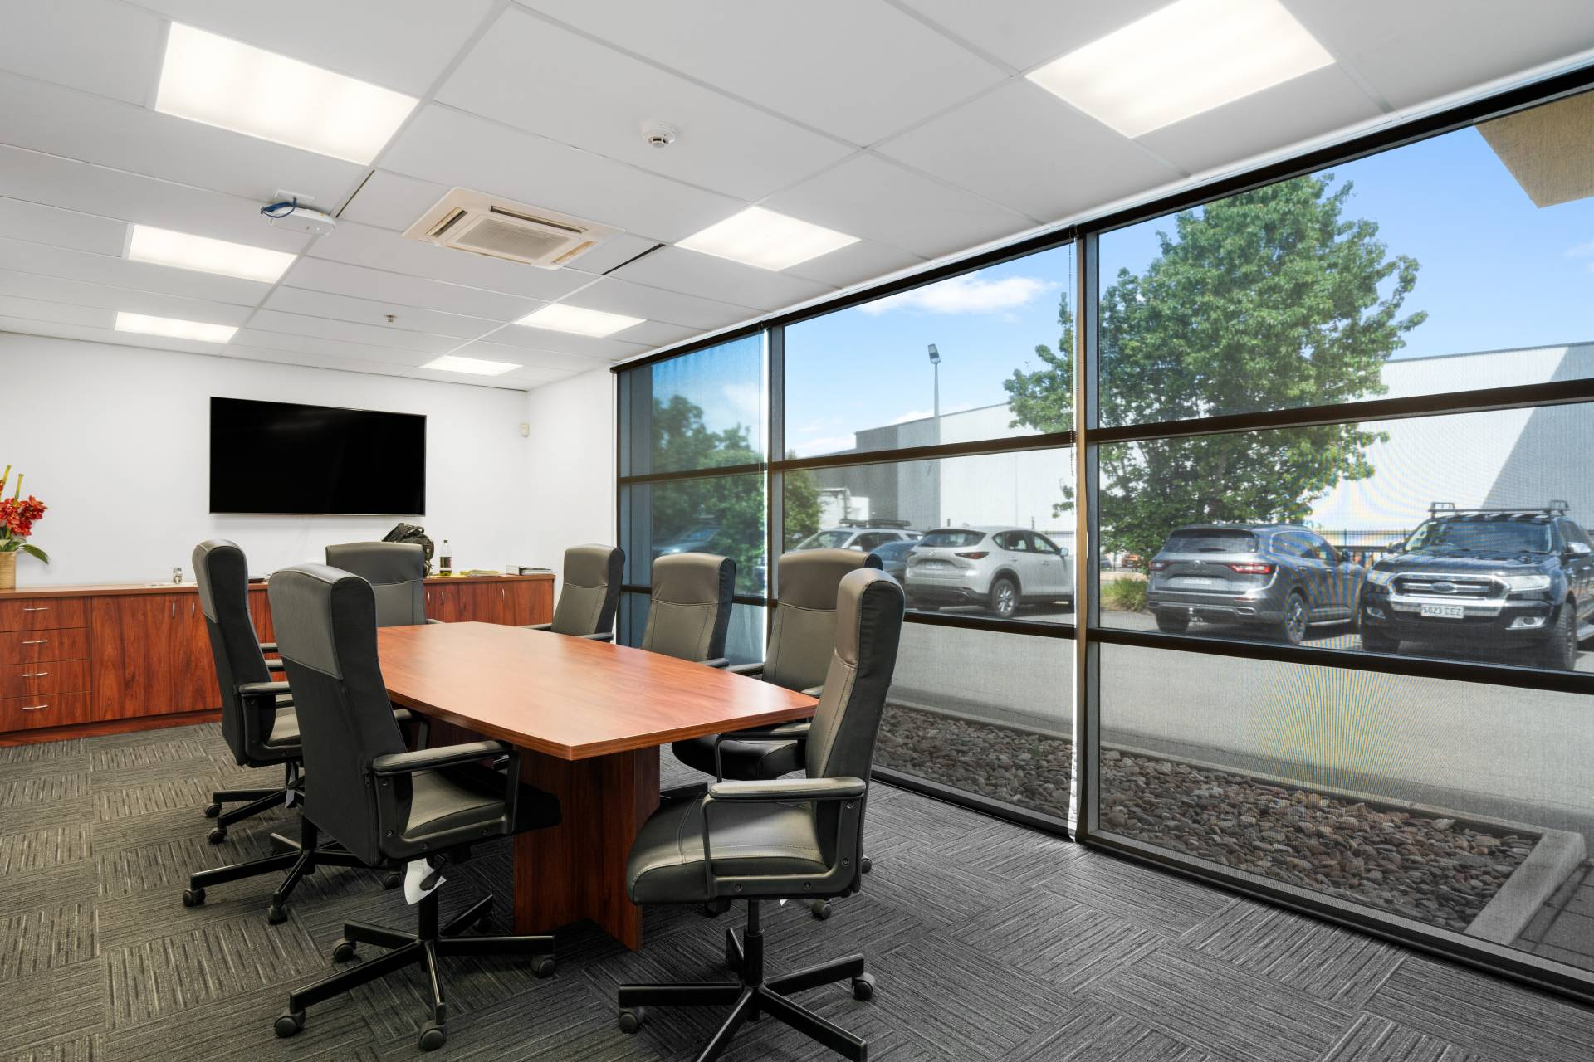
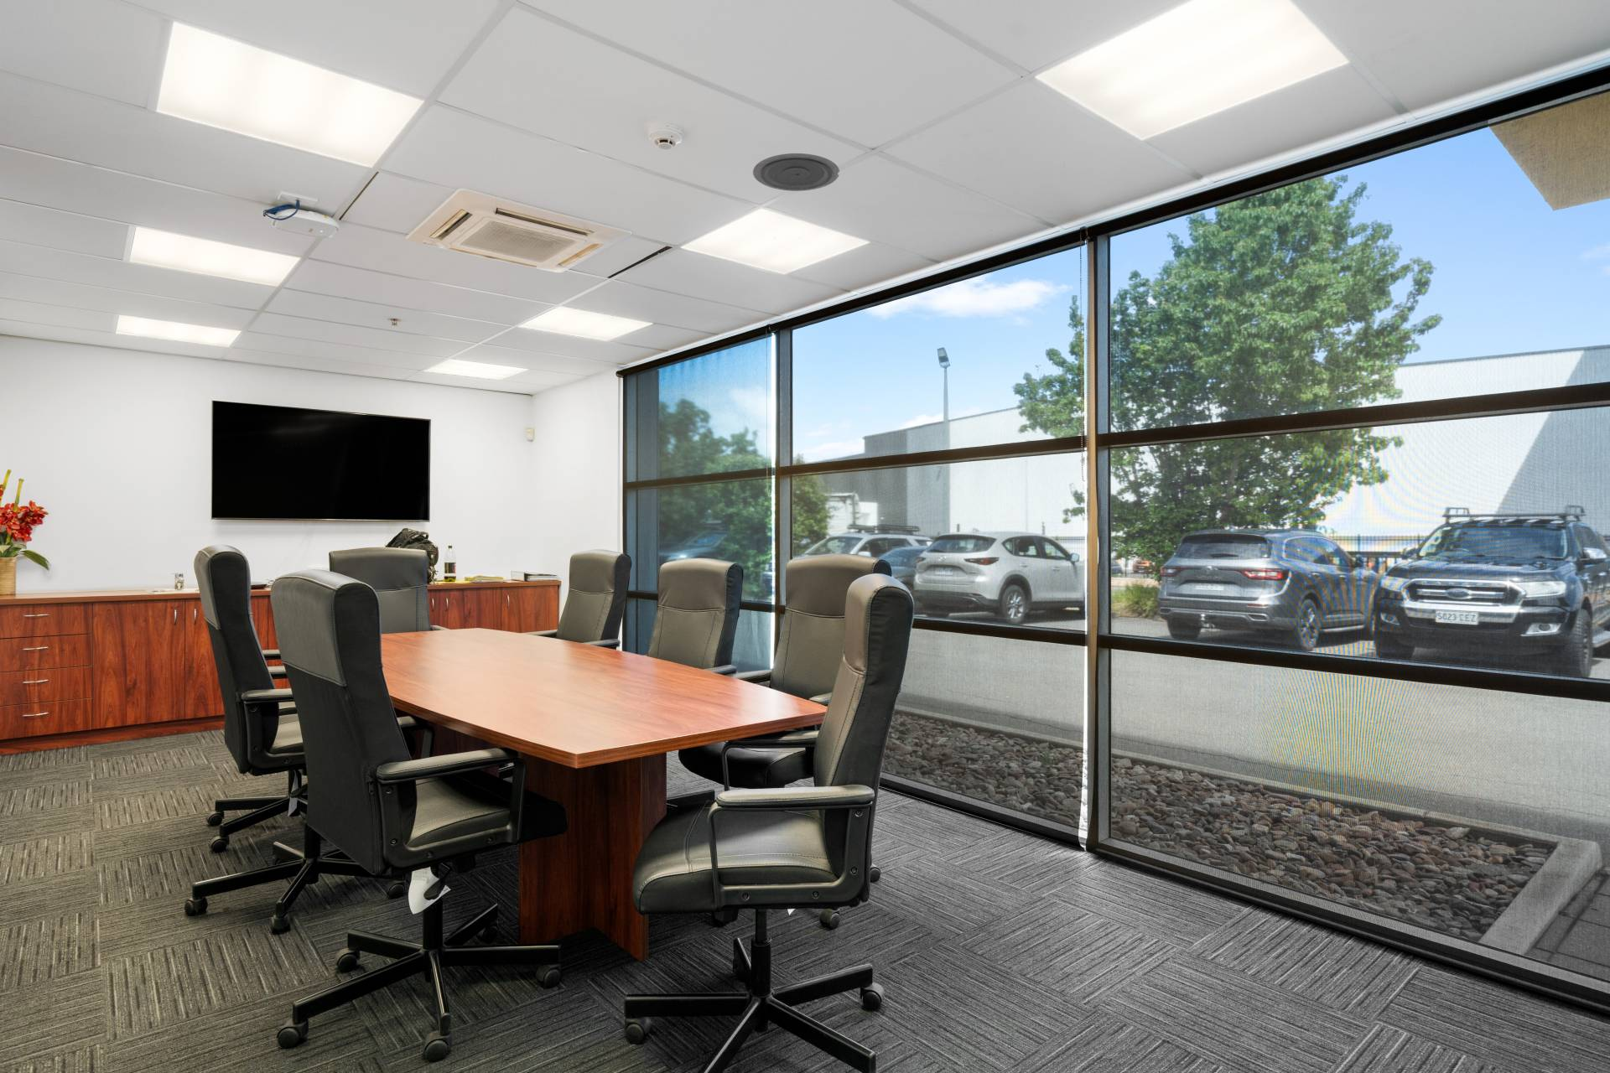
+ recessed light [752,152,840,192]
